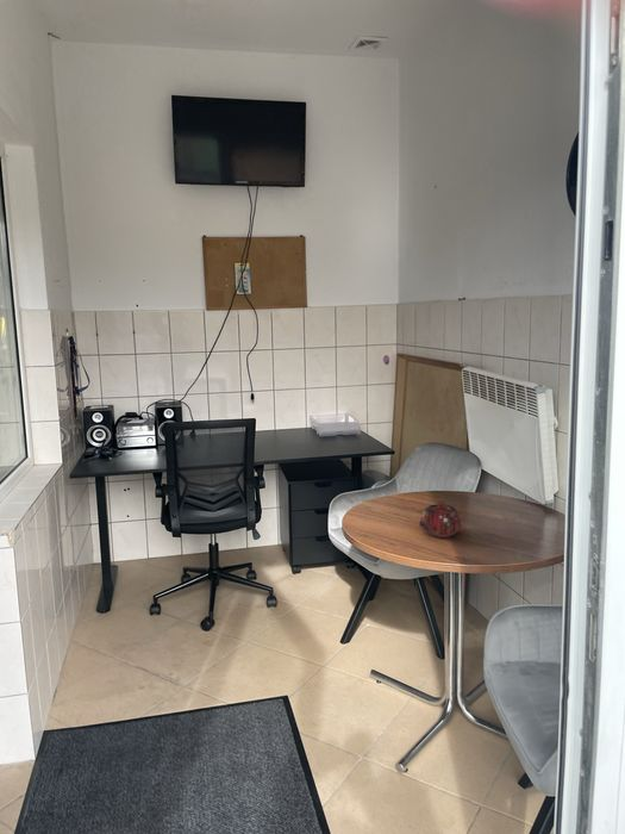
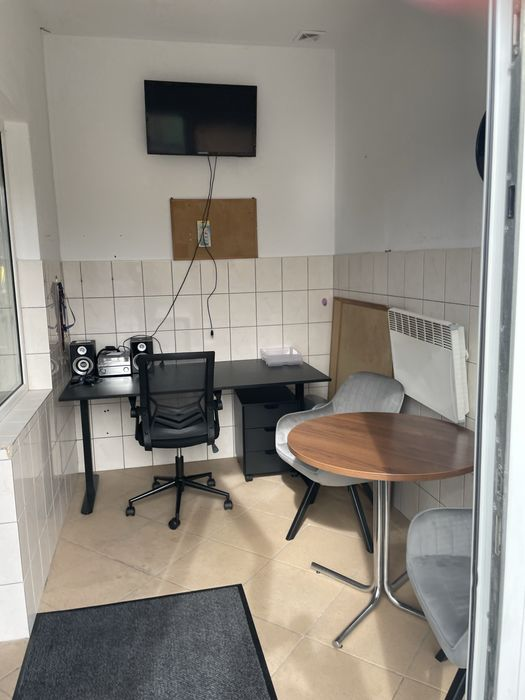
- teapot [418,499,462,539]
